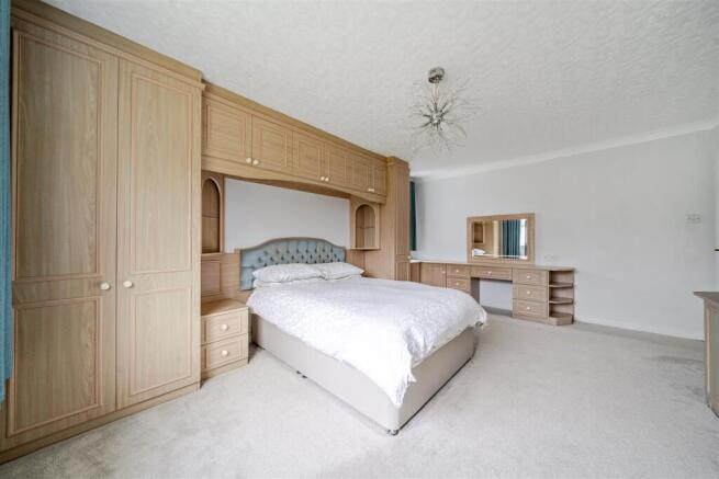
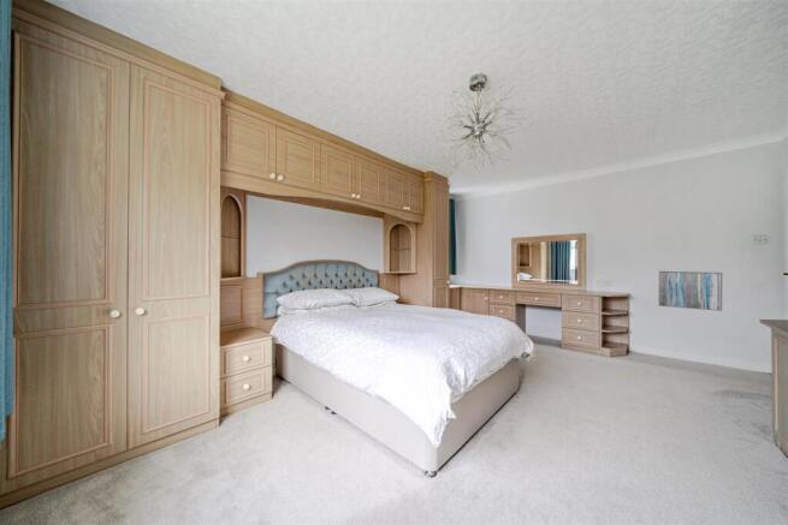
+ wall art [657,270,723,312]
